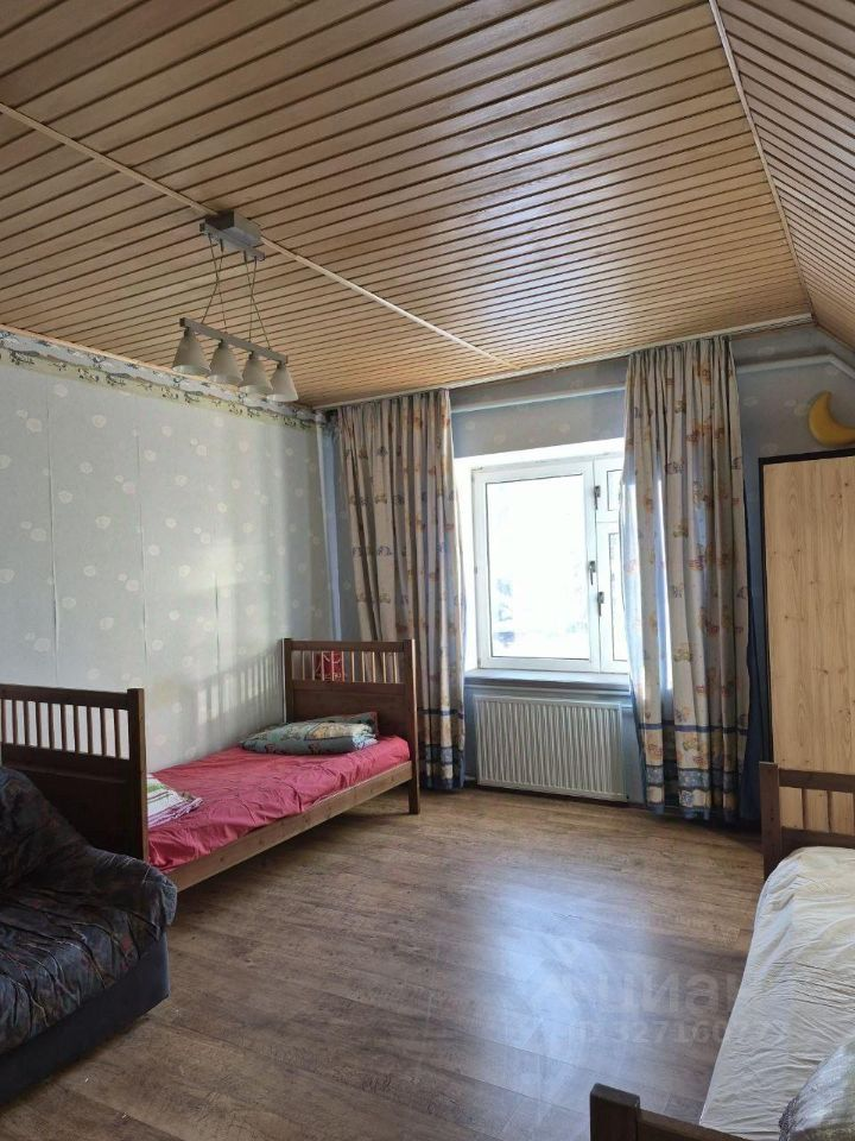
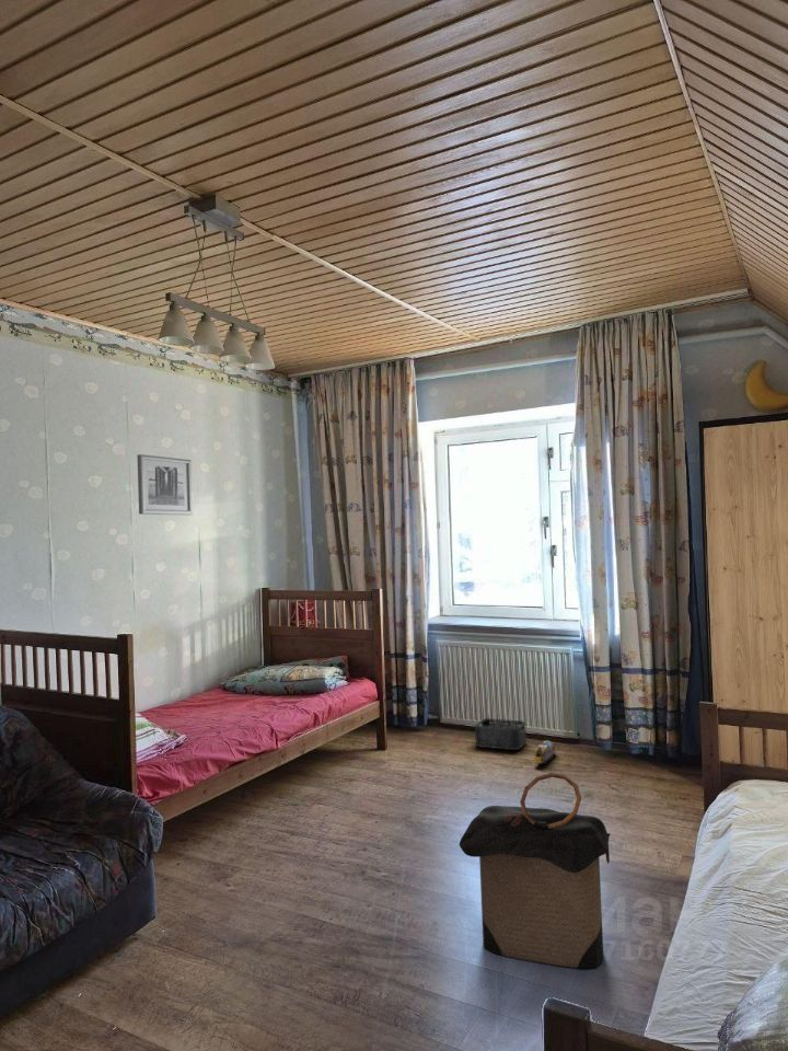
+ wall art [136,453,194,516]
+ laundry hamper [459,772,612,970]
+ storage bin [474,717,528,751]
+ toy train [533,740,557,765]
